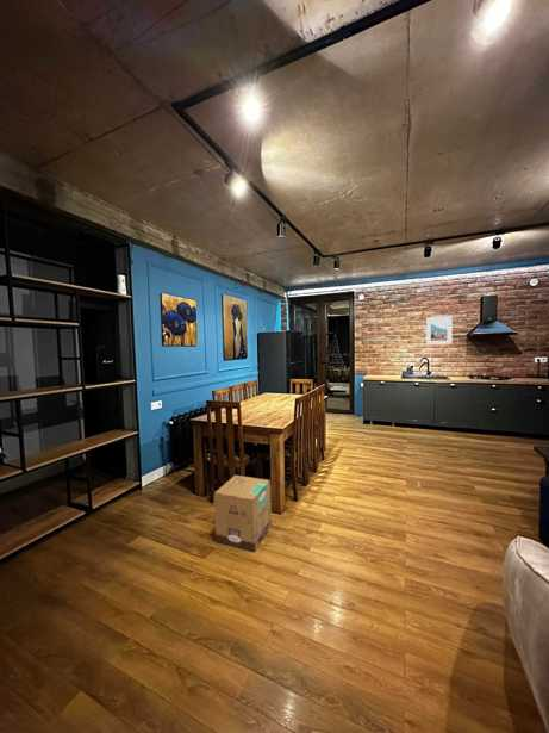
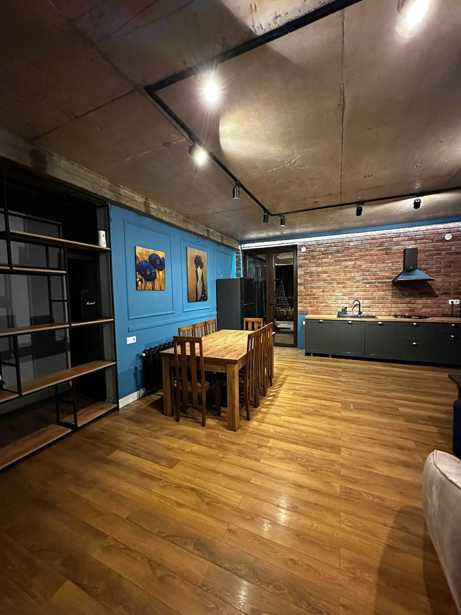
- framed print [425,315,454,346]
- cardboard box [213,474,273,553]
